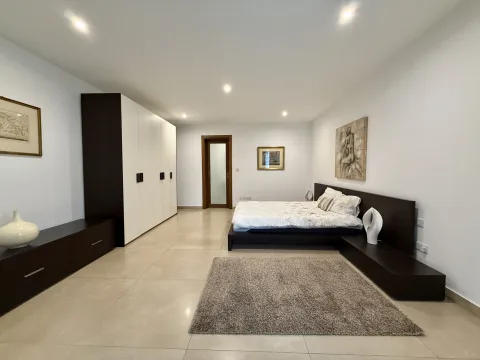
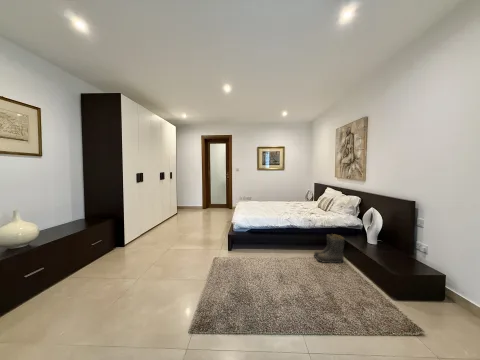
+ boots [313,233,345,264]
